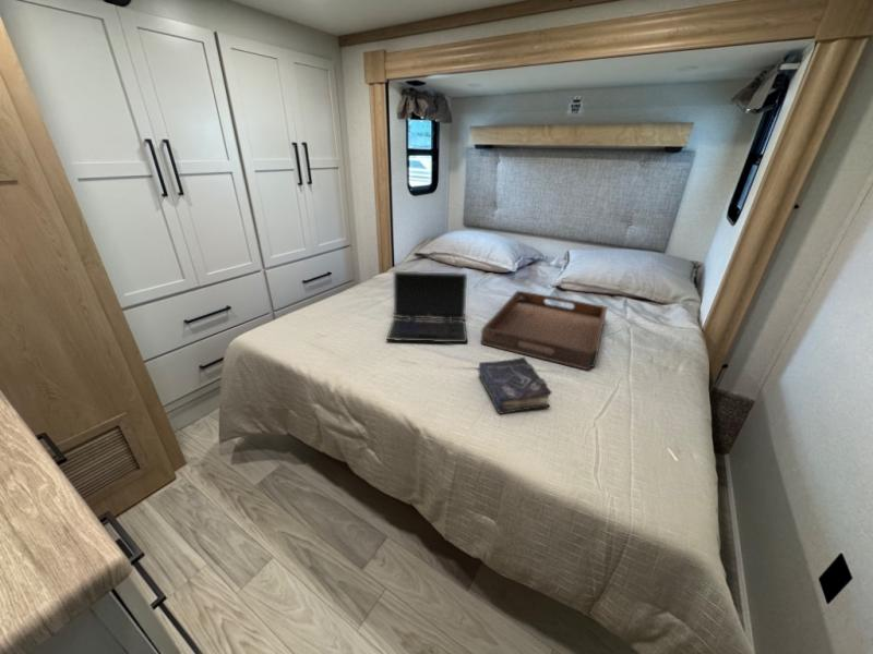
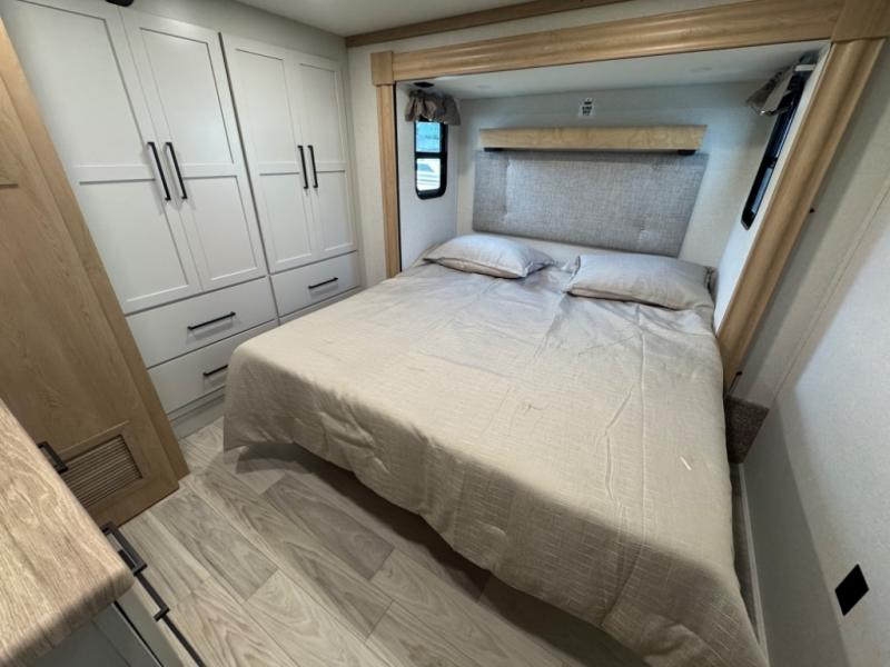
- laptop computer [385,270,468,343]
- book [477,356,552,415]
- serving tray [480,290,608,372]
